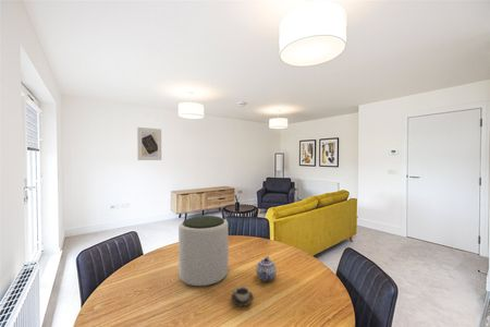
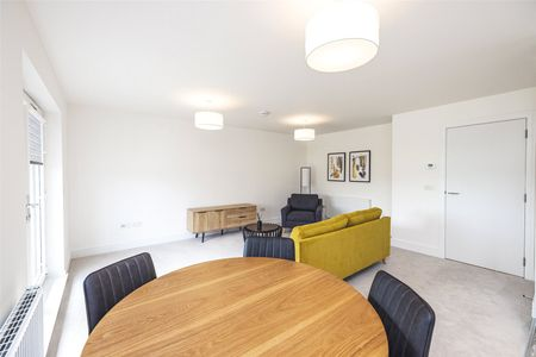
- plant pot [177,215,230,287]
- teapot [255,255,278,282]
- cup [230,286,255,307]
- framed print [136,126,162,161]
